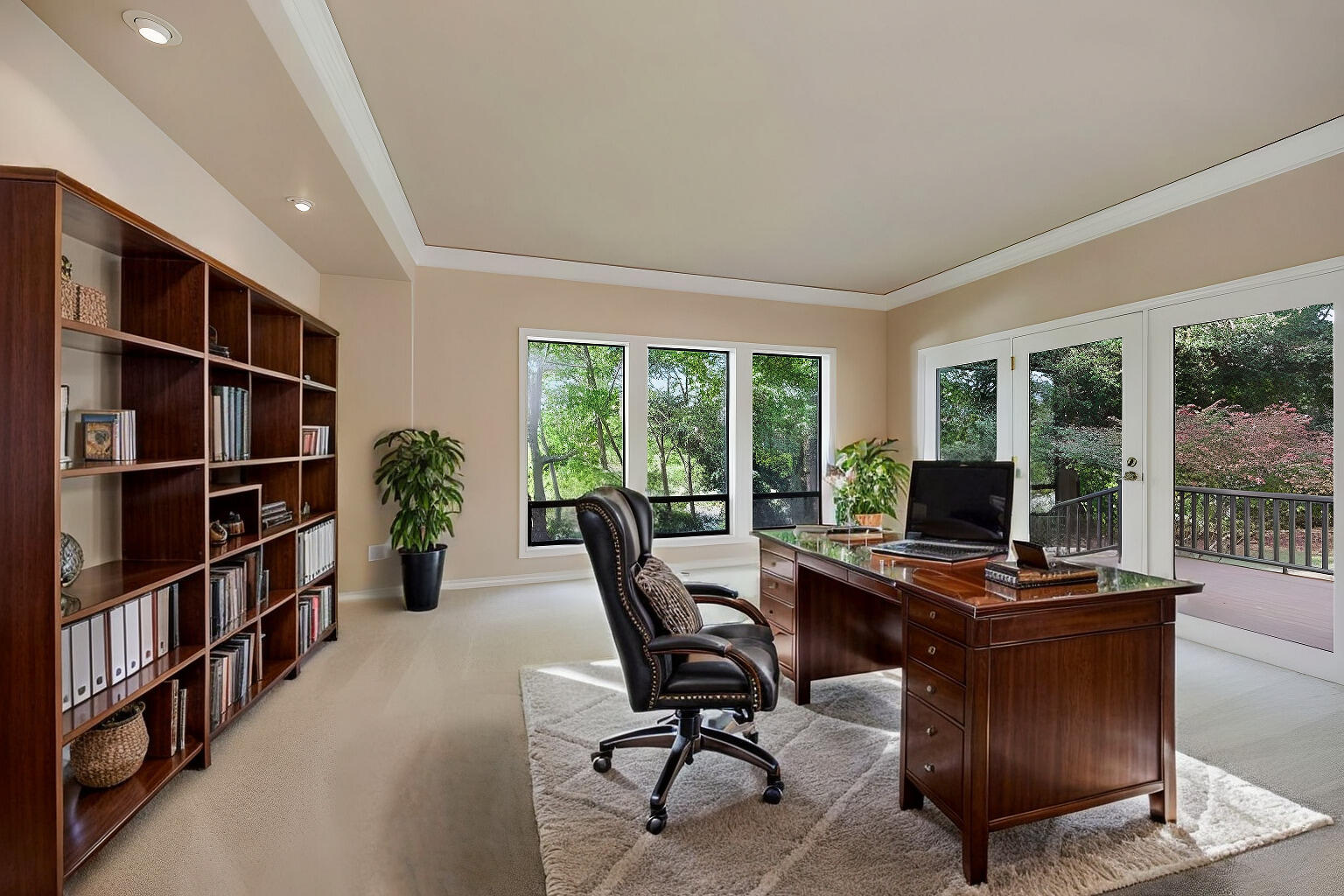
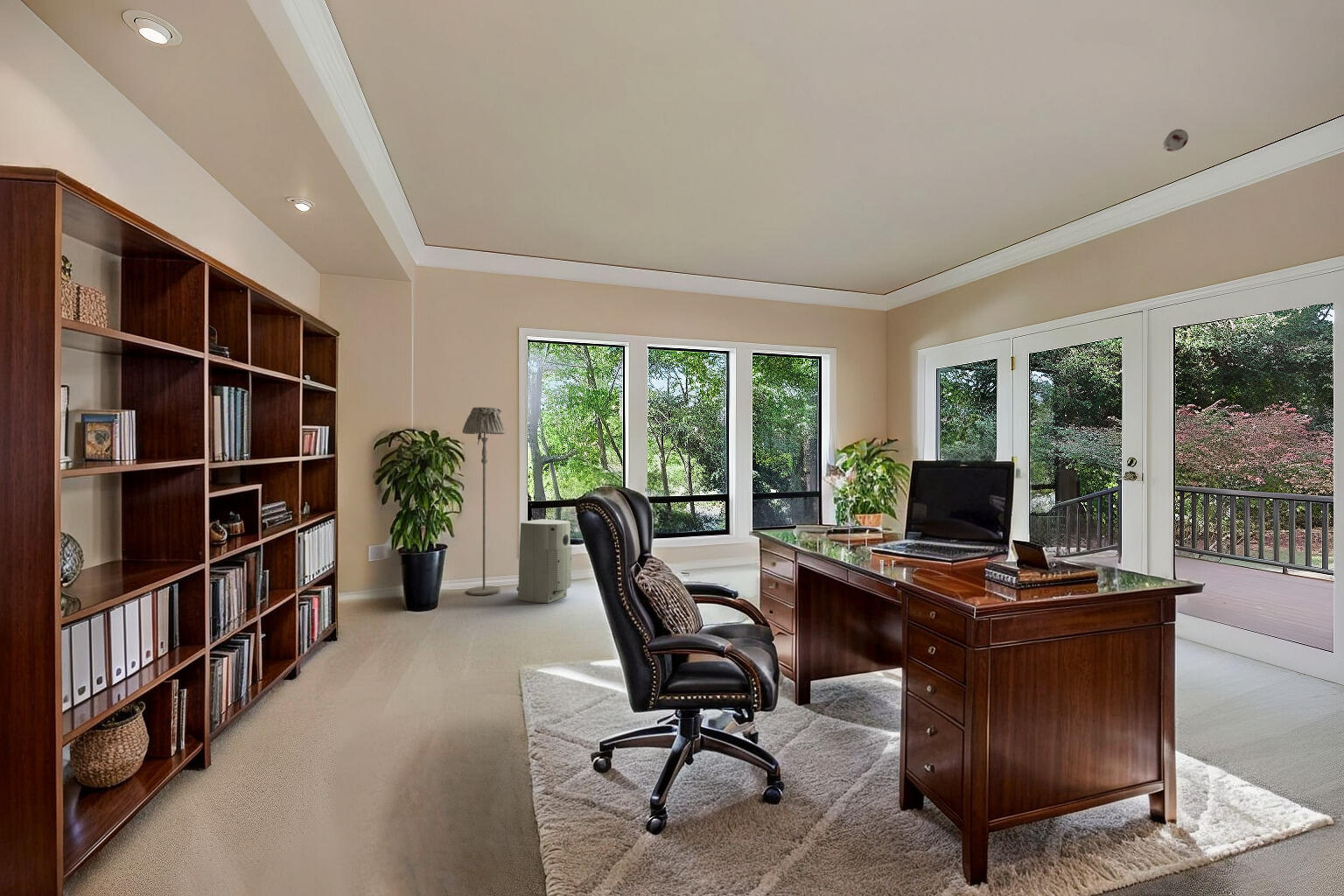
+ floor lamp [462,406,507,596]
+ air purifier [515,518,572,604]
+ smoke detector [1162,129,1189,152]
